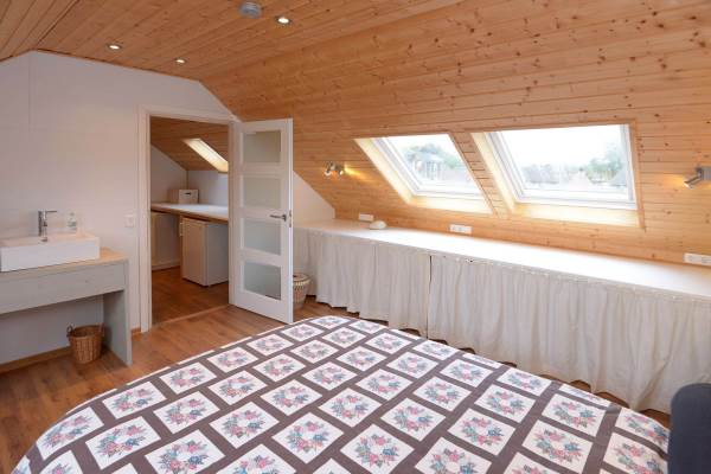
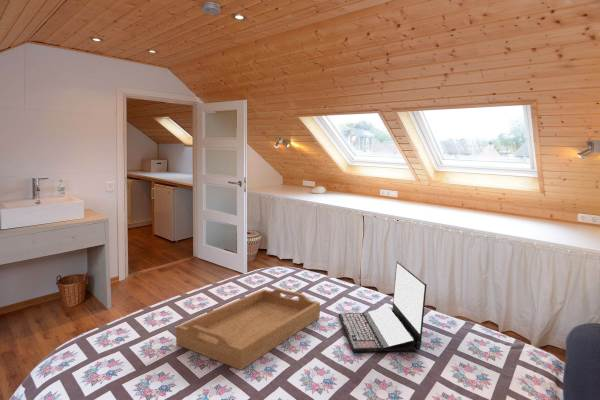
+ laptop [338,261,428,353]
+ serving tray [175,287,321,371]
